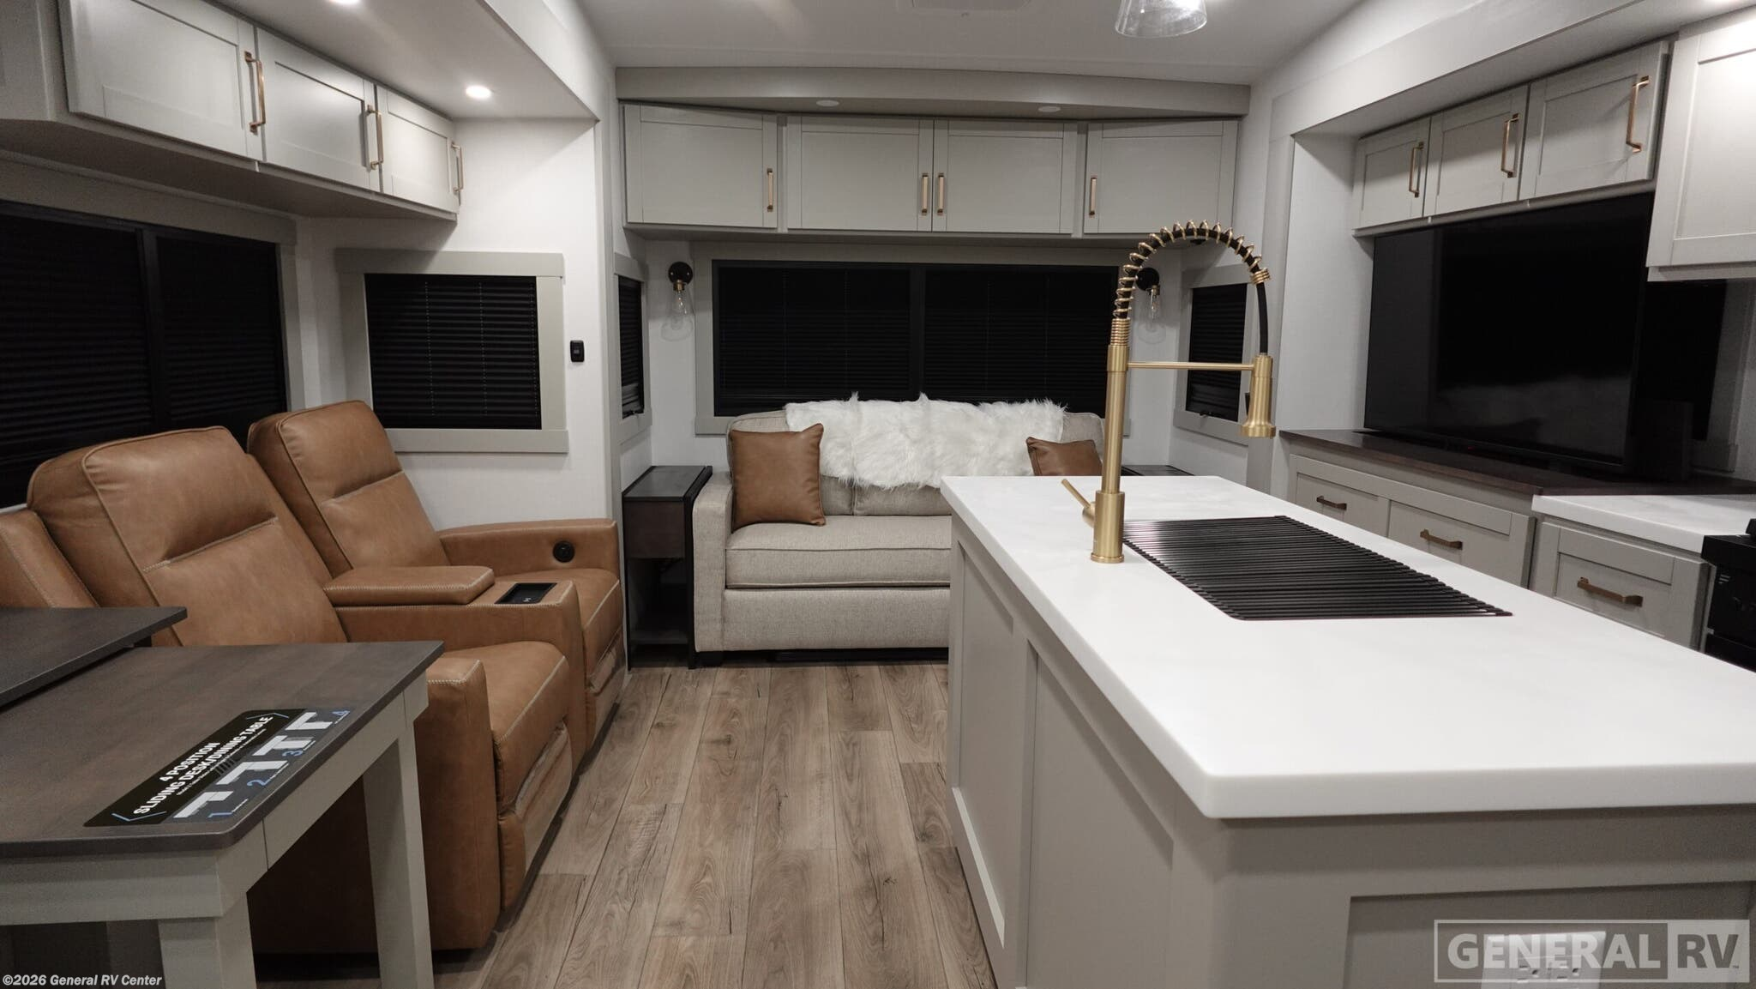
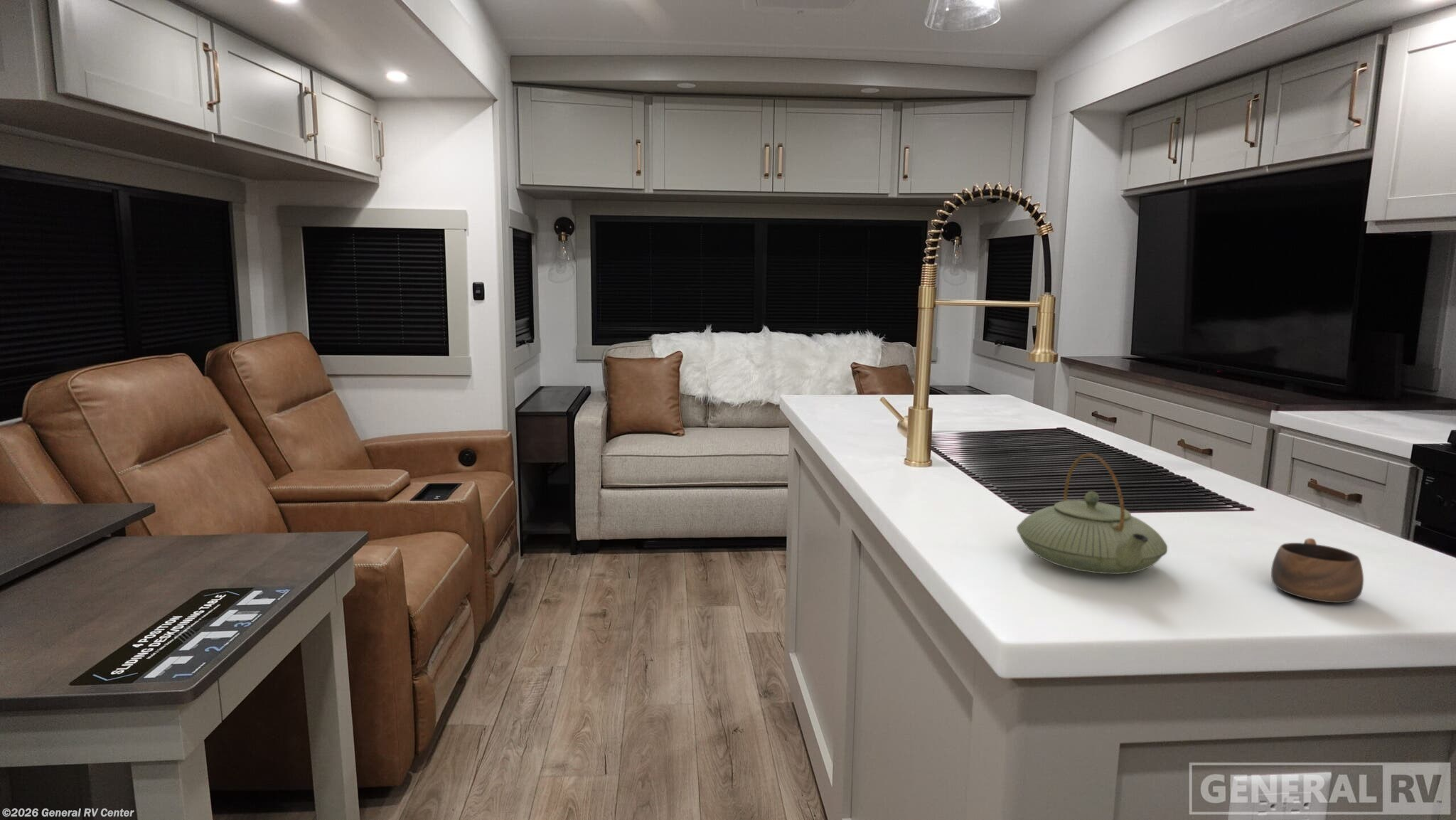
+ cup [1270,538,1364,604]
+ teapot [1016,452,1168,575]
